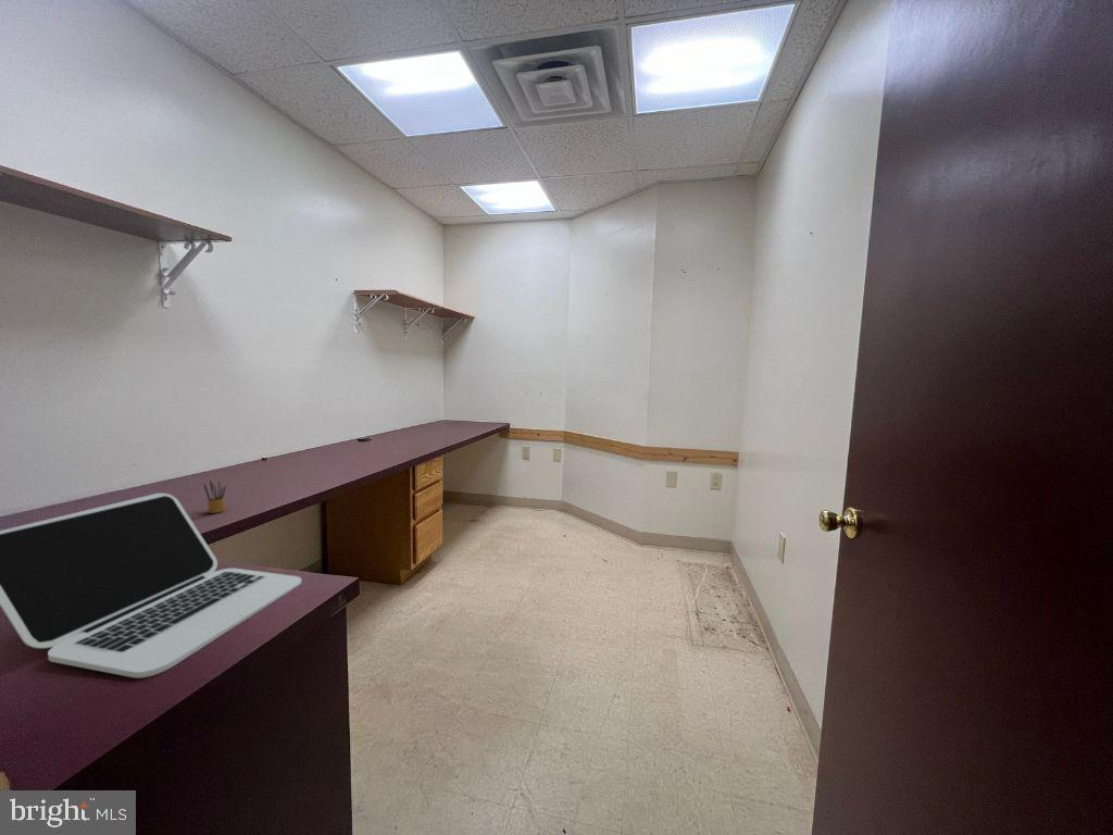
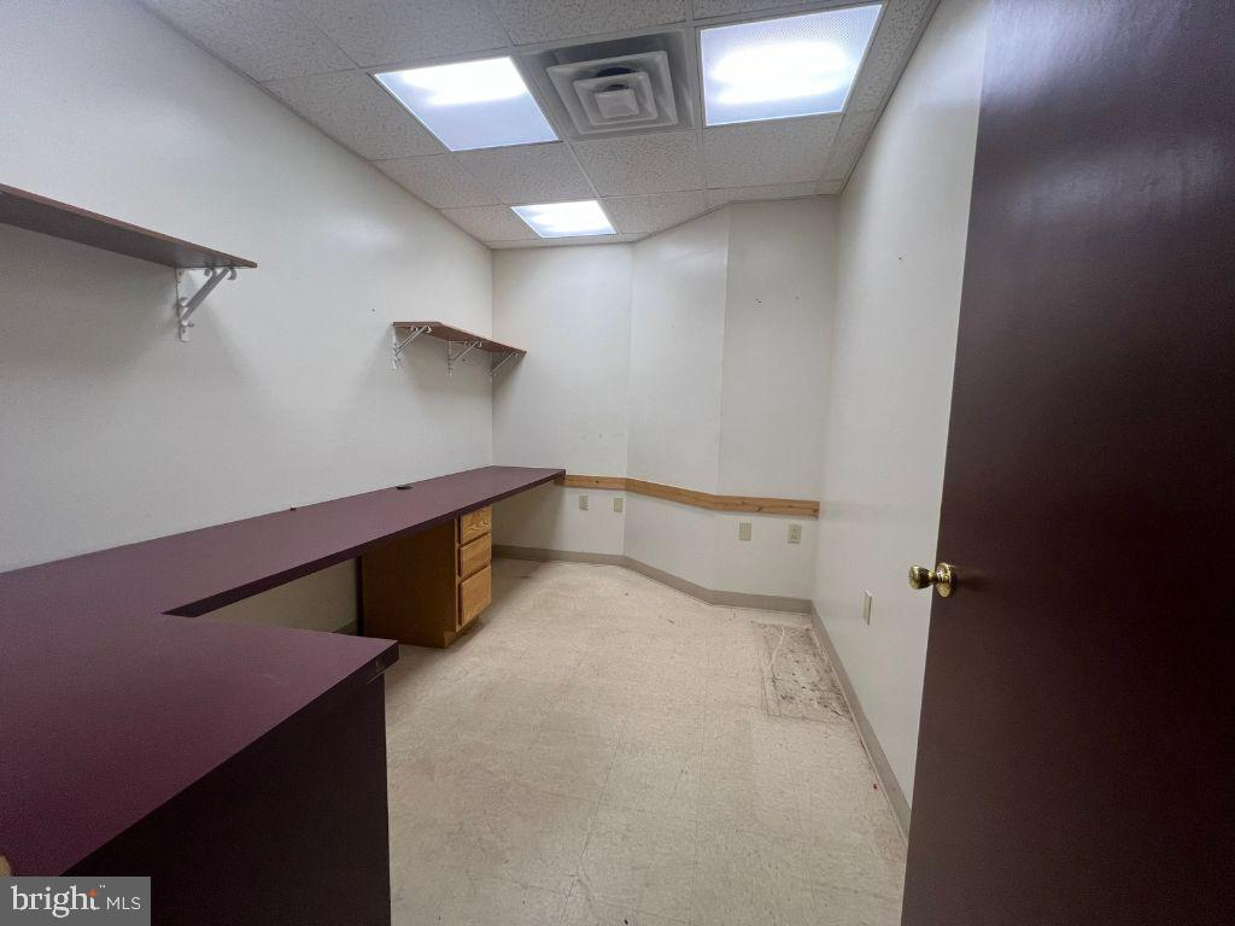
- laptop [0,493,302,680]
- pencil box [202,478,227,514]
